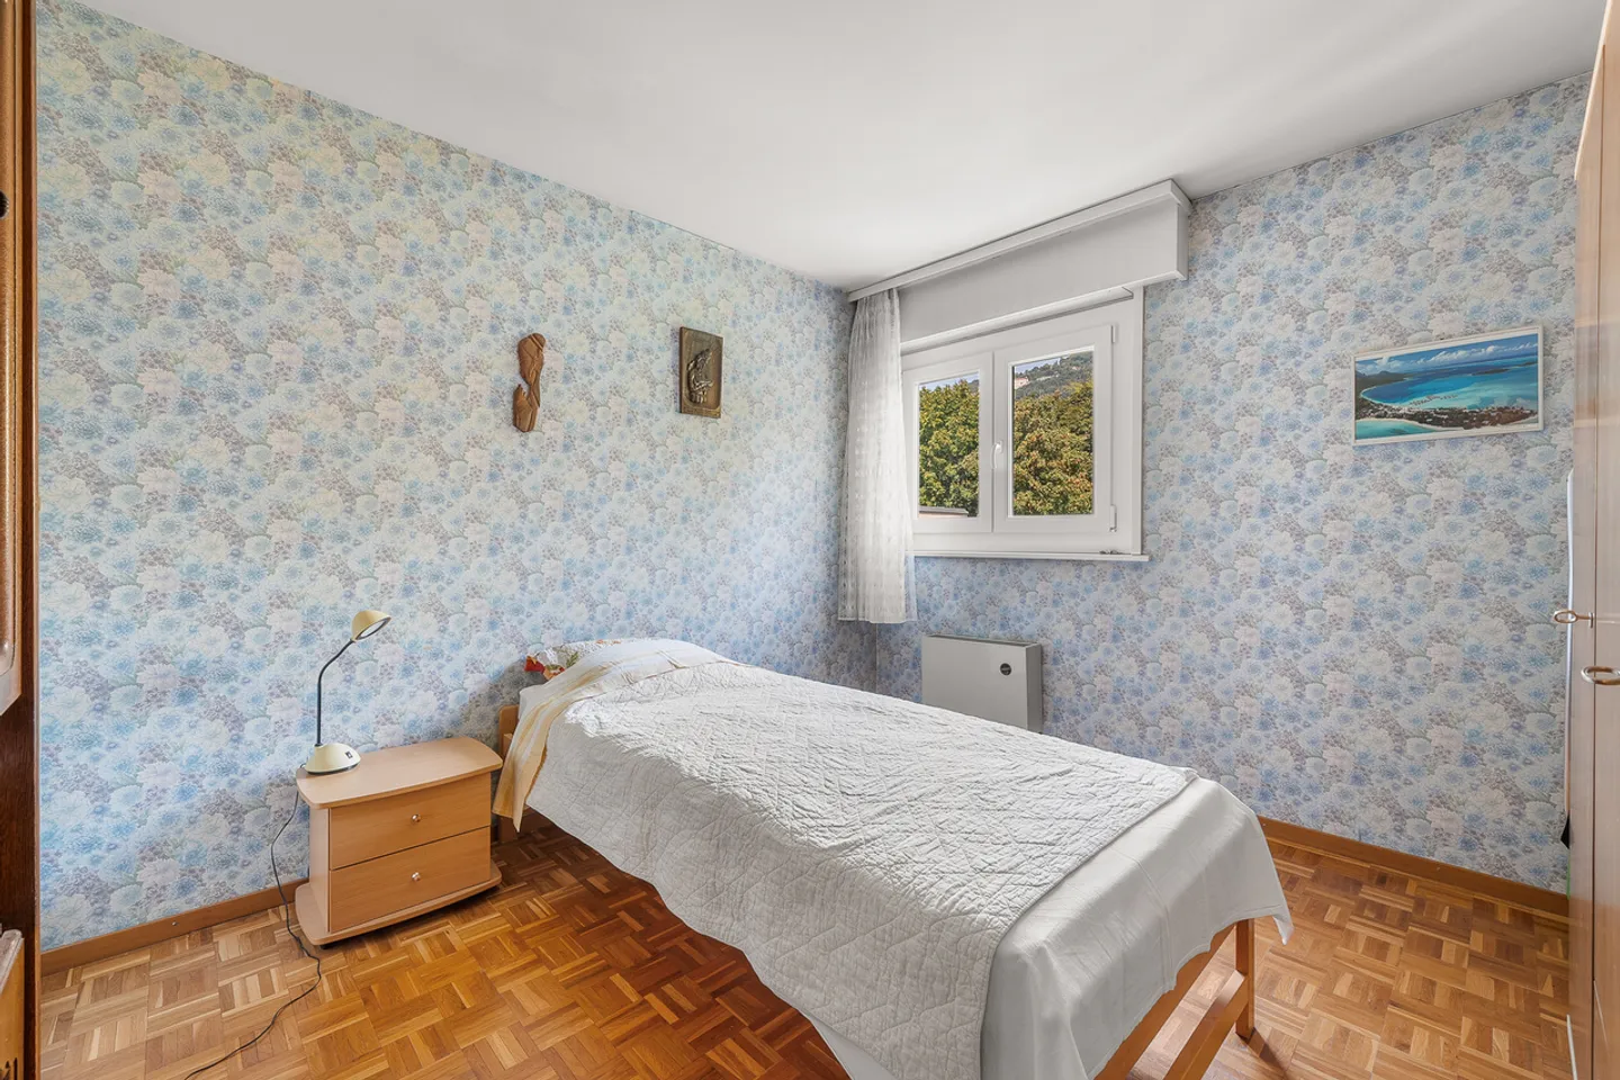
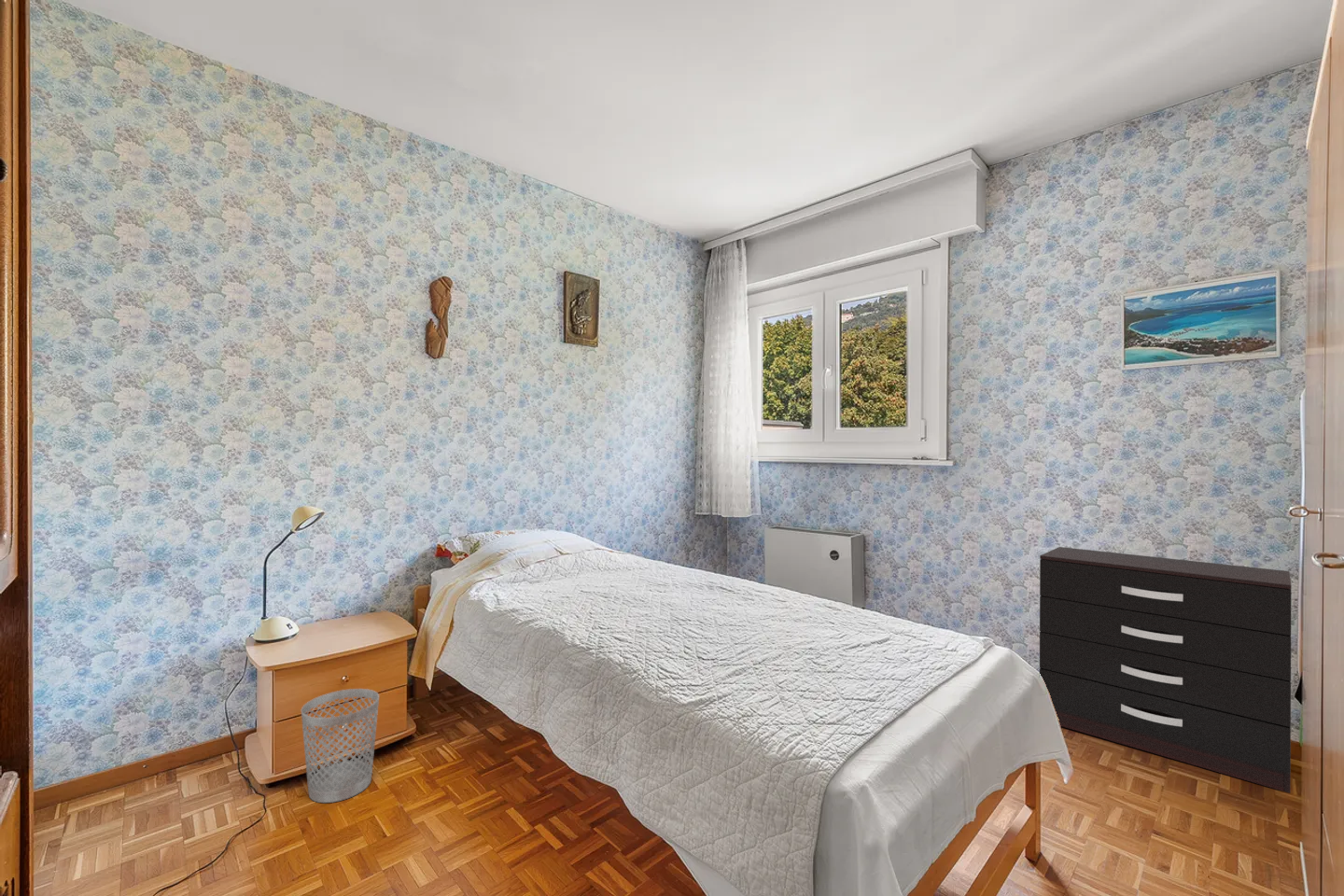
+ wastebasket [301,688,380,804]
+ dresser [1039,546,1293,794]
